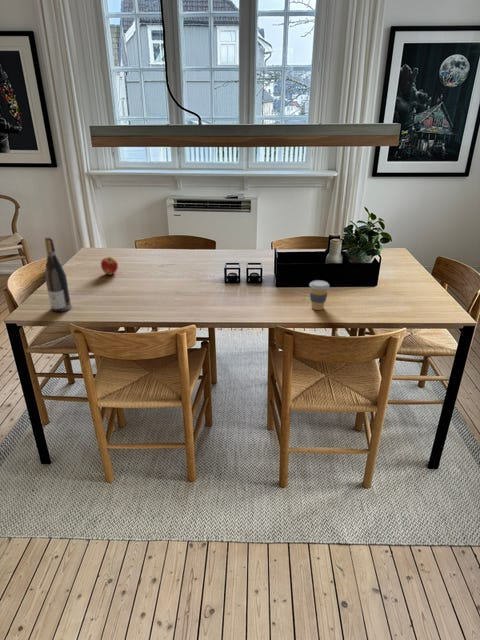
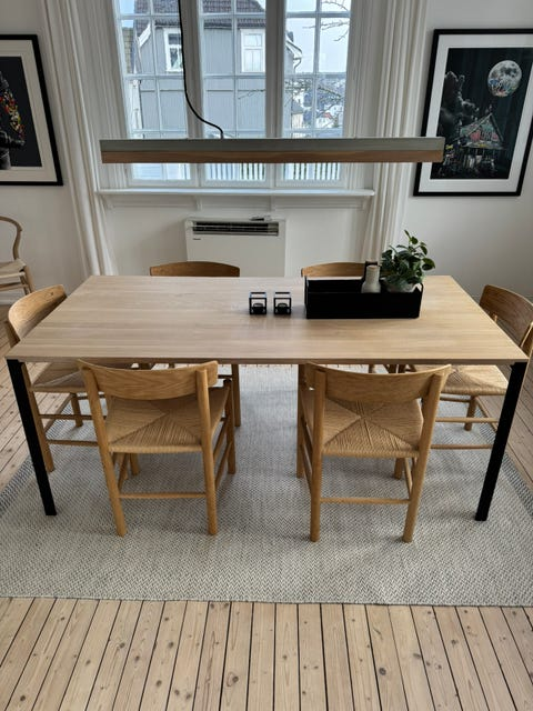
- coffee cup [308,279,331,311]
- wine bottle [44,236,72,313]
- apple [100,256,119,276]
